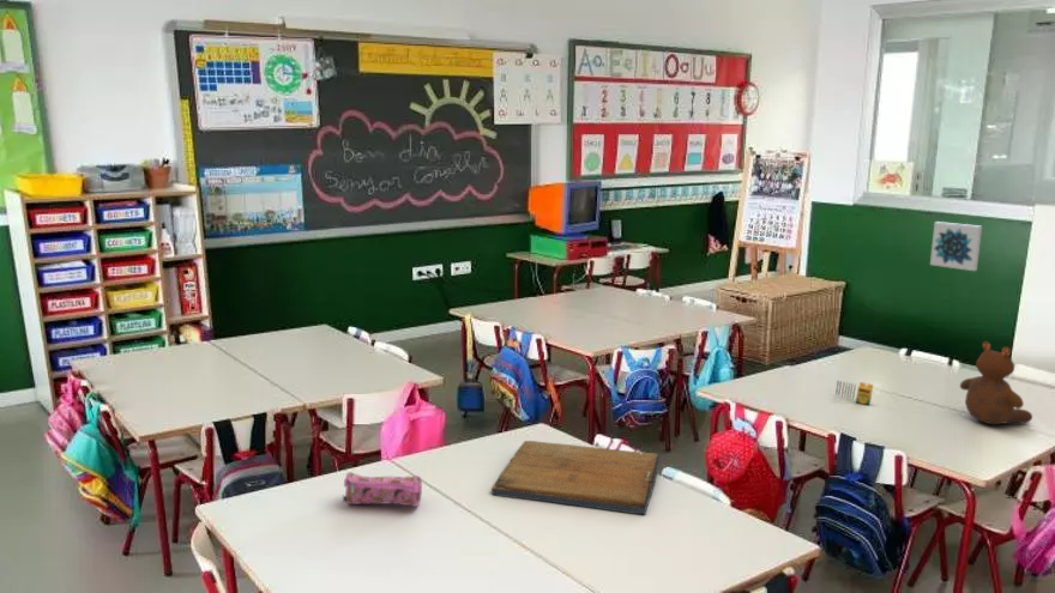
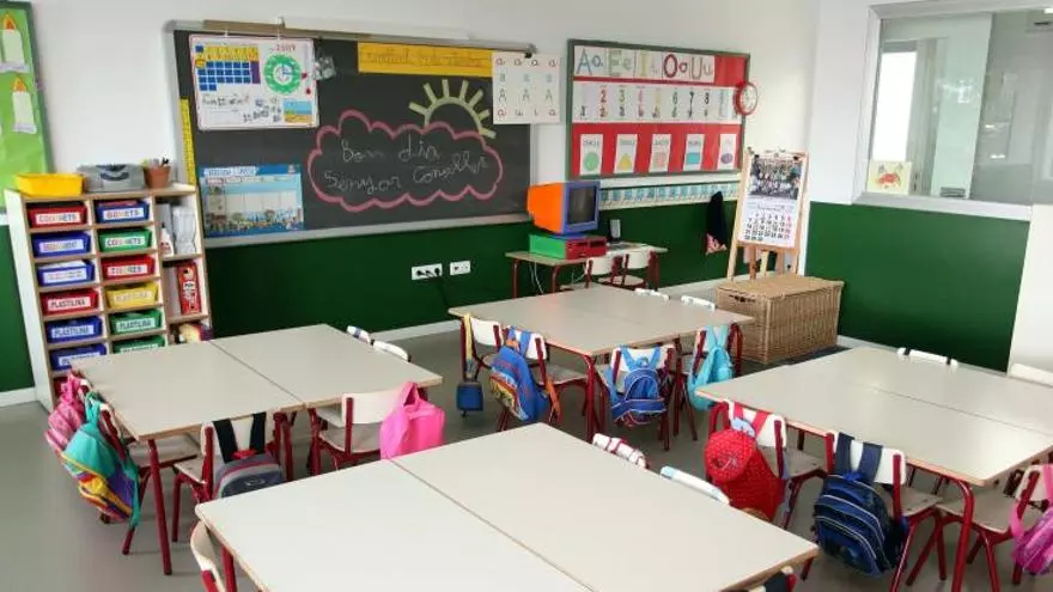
- teddy bear [959,340,1033,425]
- crayon [834,380,874,406]
- religious icon [490,440,662,515]
- pencil case [342,471,423,508]
- wall art [929,220,983,272]
